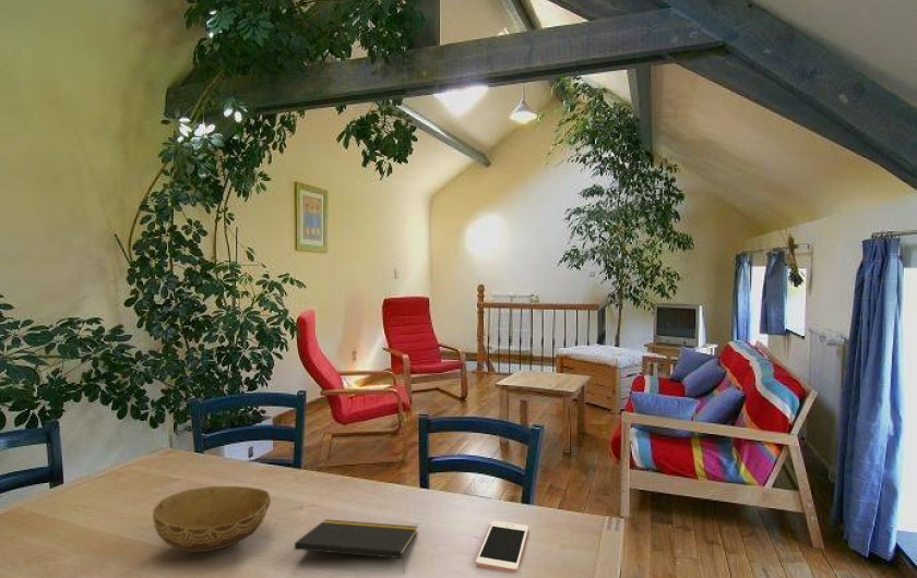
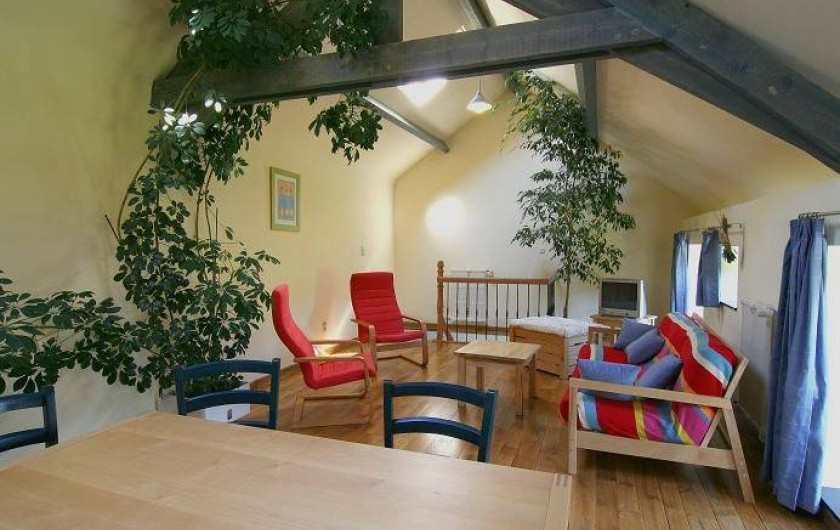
- notepad [294,518,418,573]
- cell phone [475,520,529,574]
- bowl [152,485,272,553]
